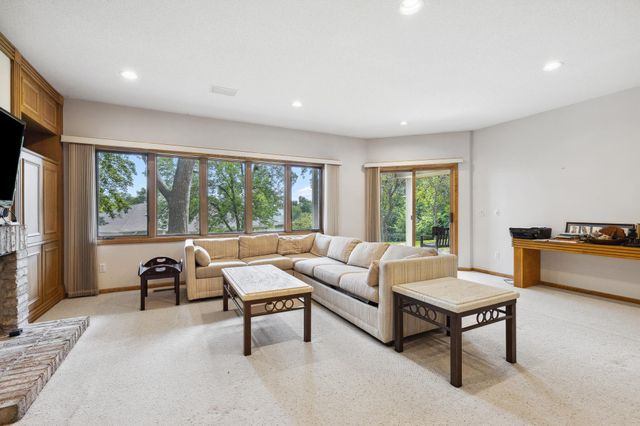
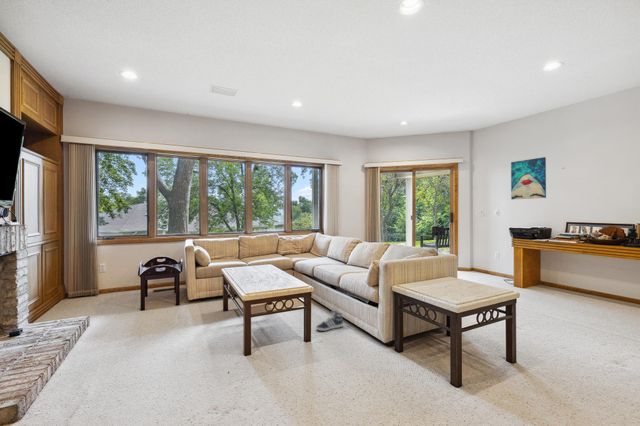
+ sneaker [315,309,344,332]
+ wall art [510,156,547,200]
